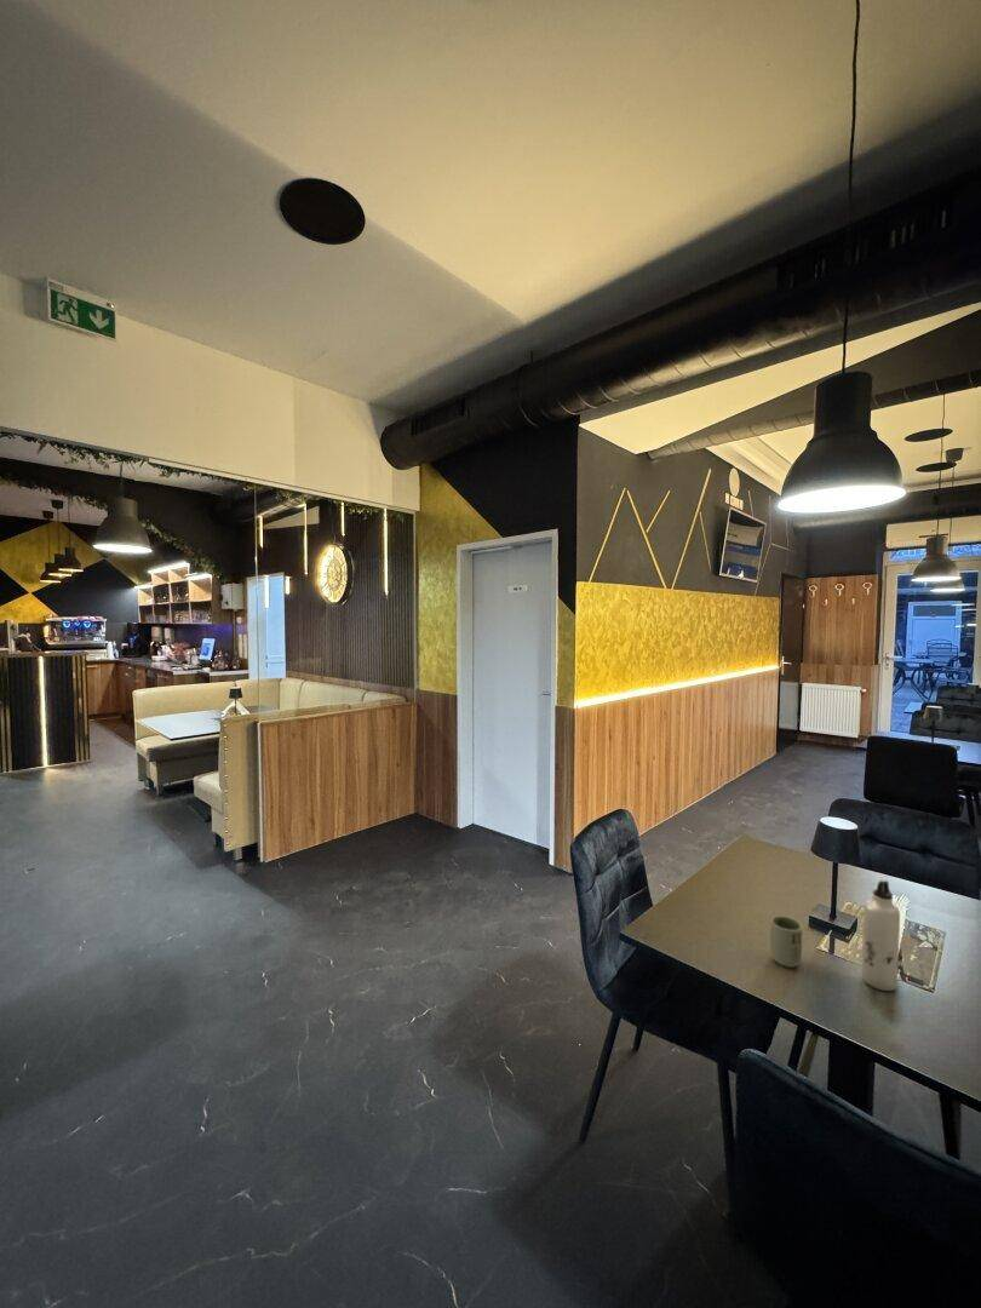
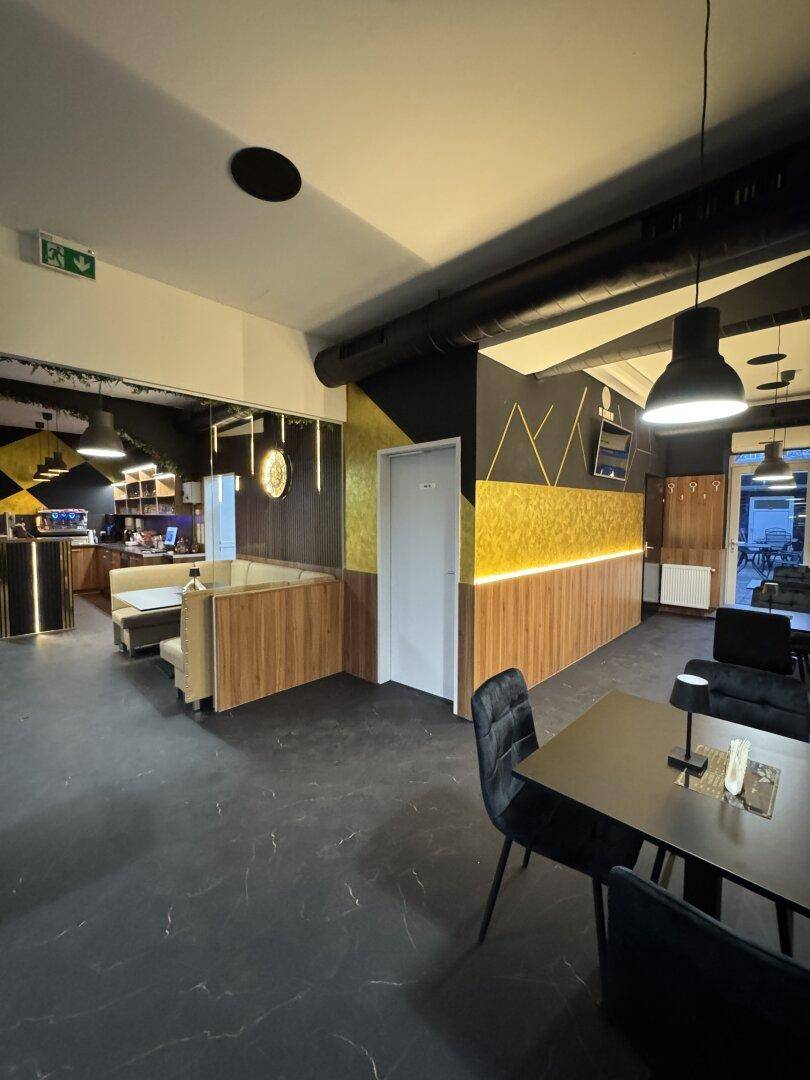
- water bottle [860,878,901,992]
- cup [769,914,803,969]
